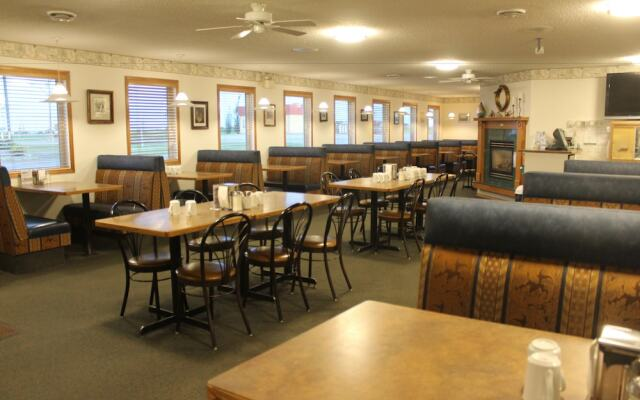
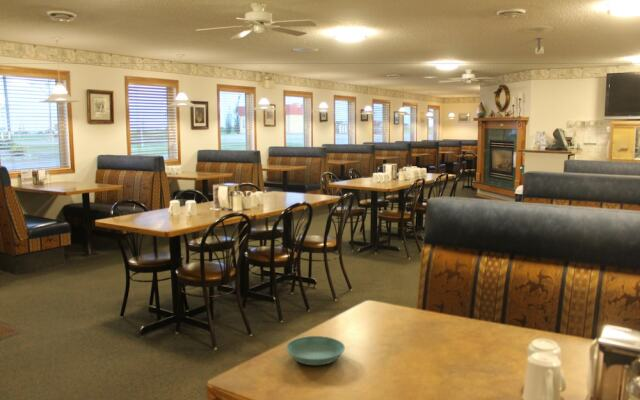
+ saucer [285,335,346,366]
